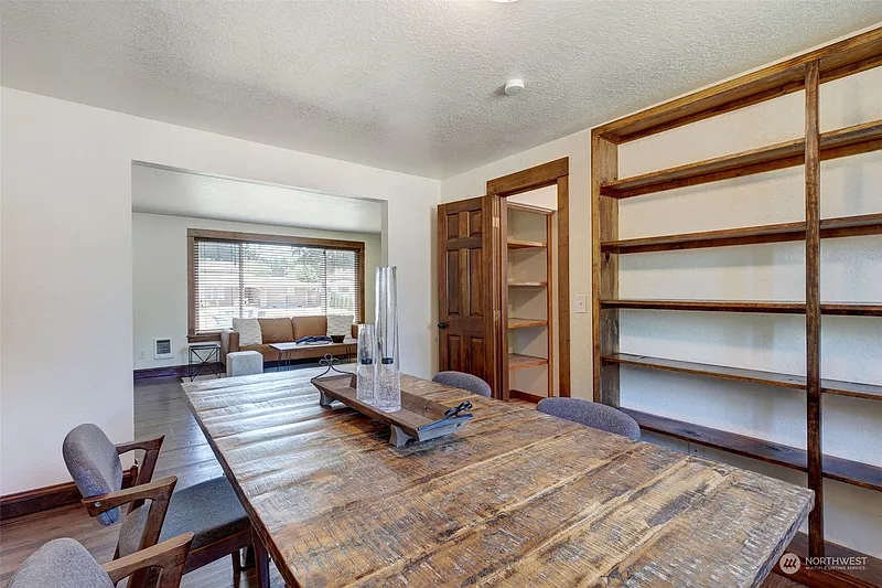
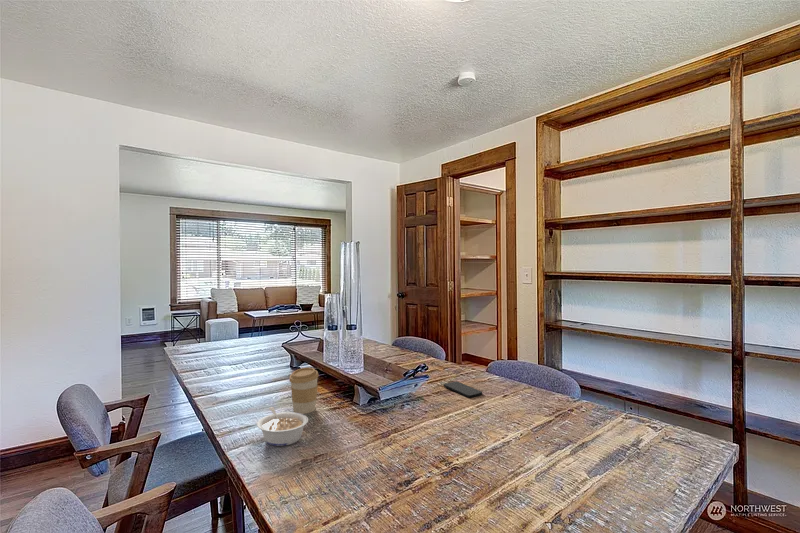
+ legume [256,406,309,447]
+ coffee cup [288,367,320,415]
+ smartphone [443,380,483,398]
